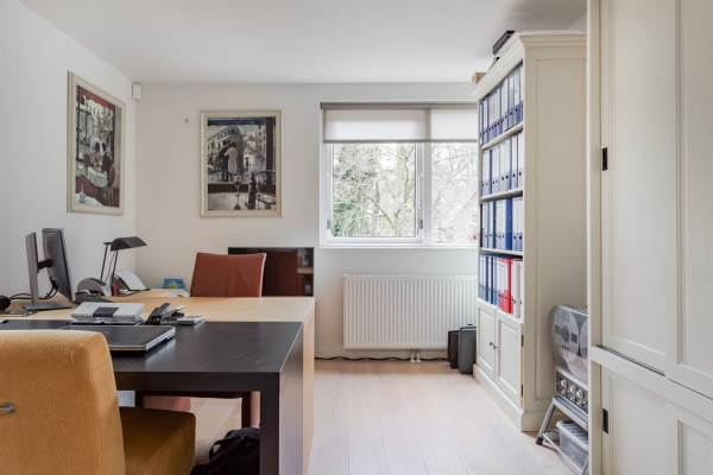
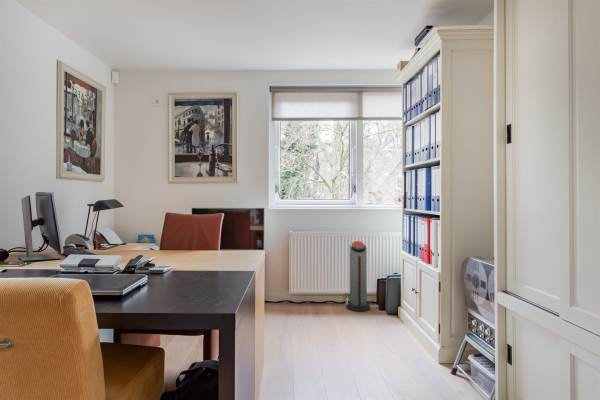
+ air purifier [345,240,371,312]
